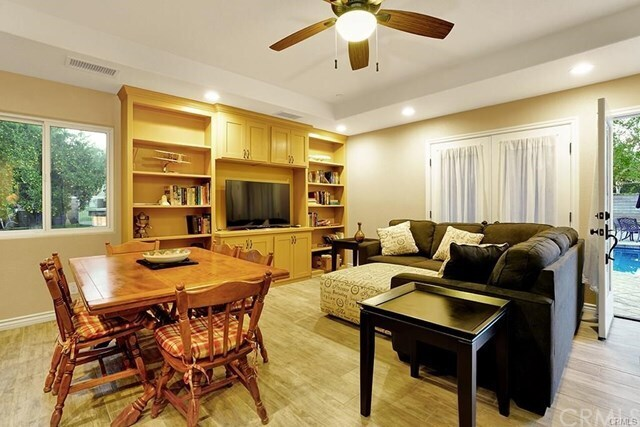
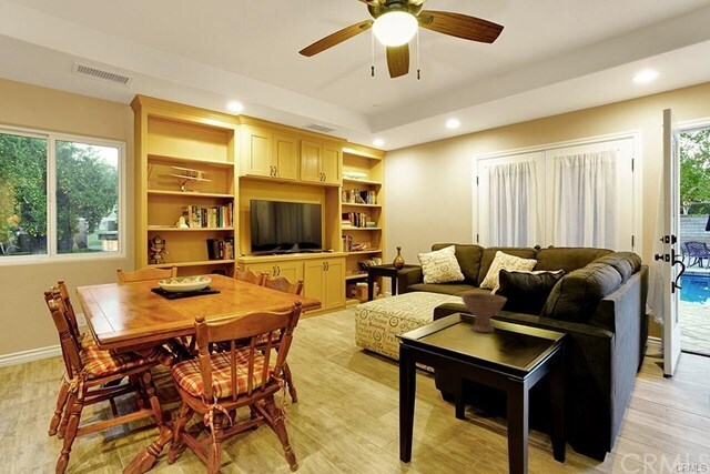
+ bowl [459,292,508,333]
